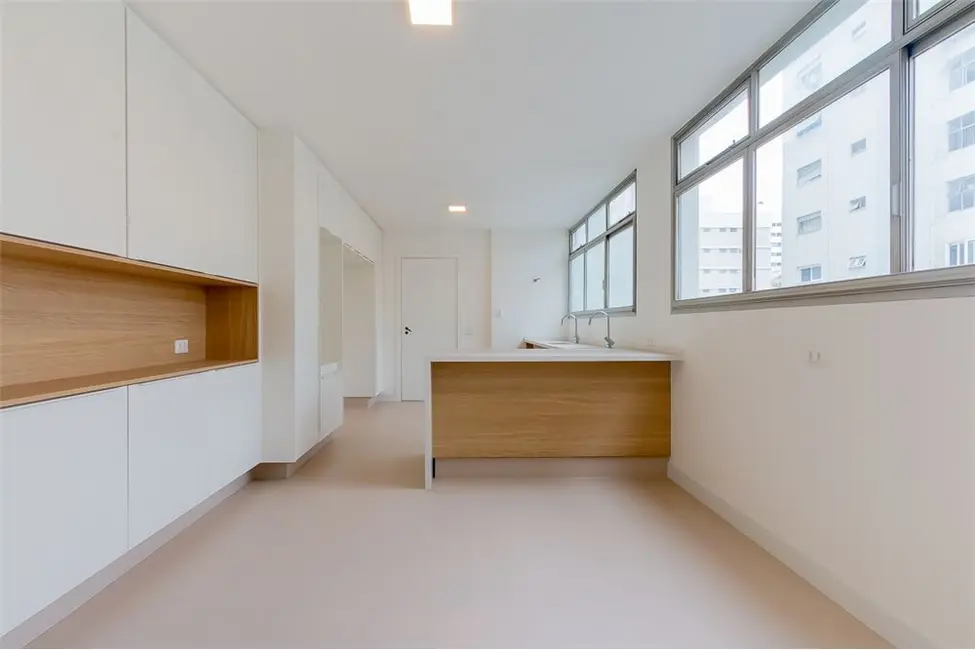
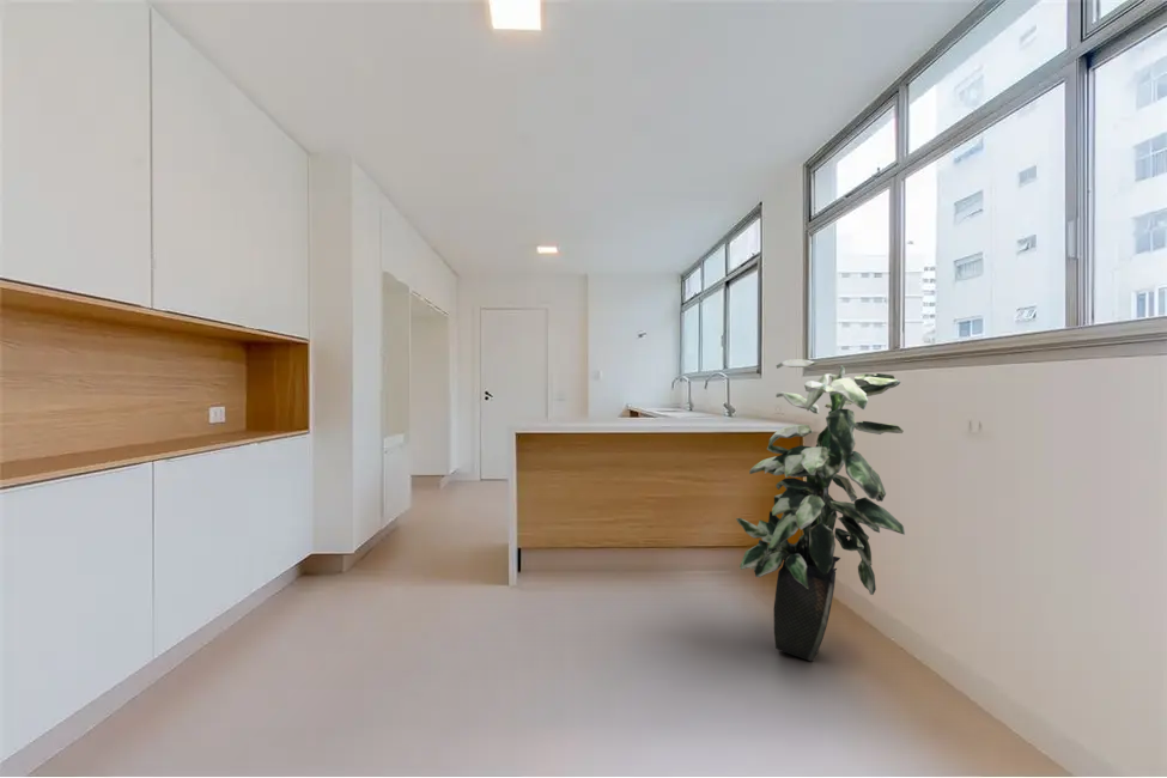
+ indoor plant [735,358,906,662]
